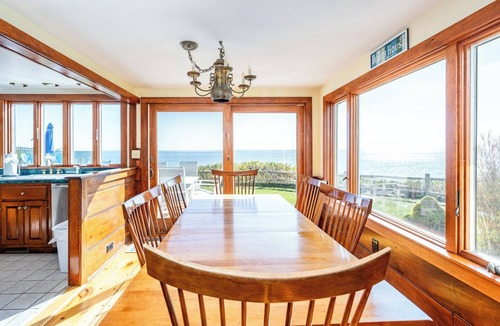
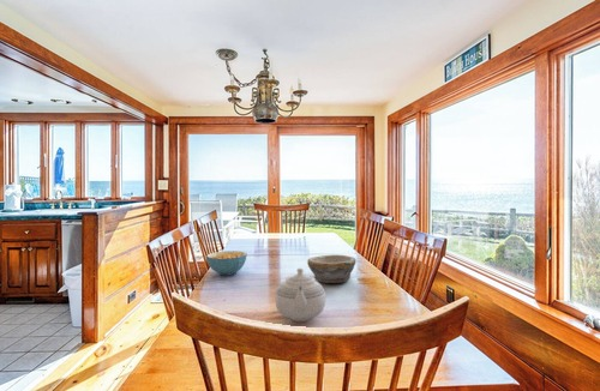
+ cereal bowl [205,249,248,277]
+ teapot [274,266,326,323]
+ bowl [306,253,358,284]
